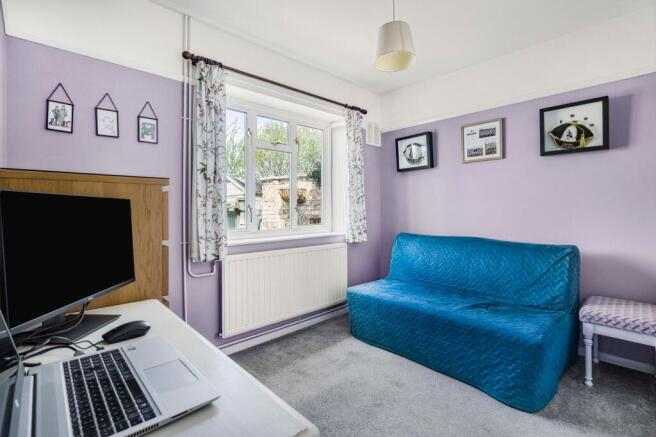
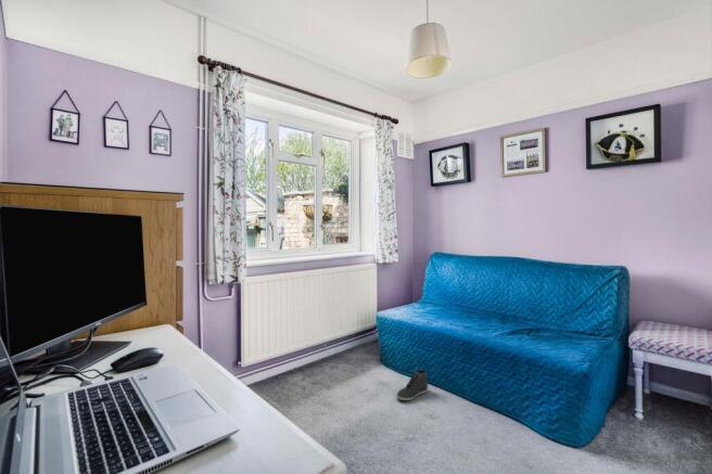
+ sneaker [395,369,429,401]
